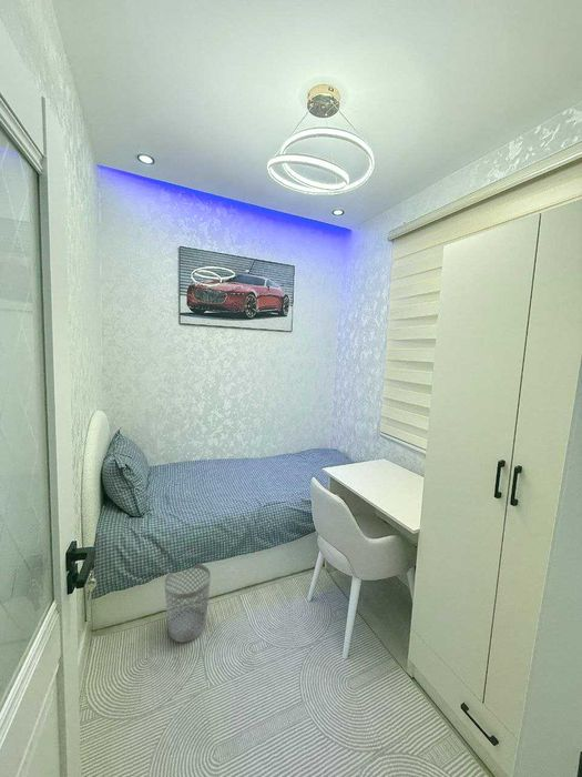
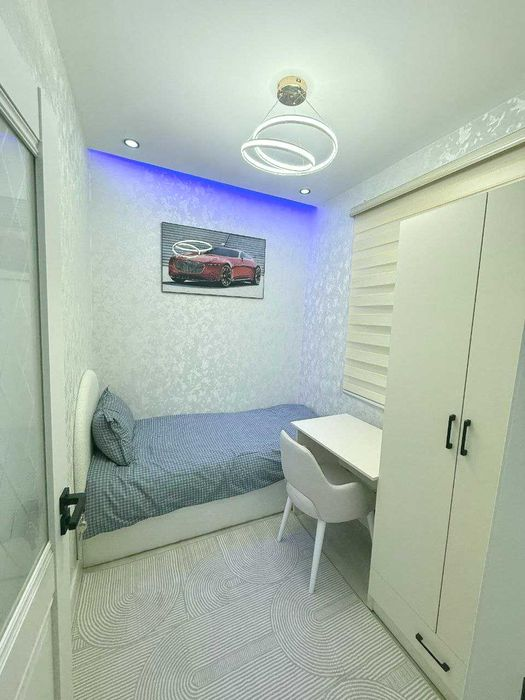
- wastebasket [163,563,212,644]
